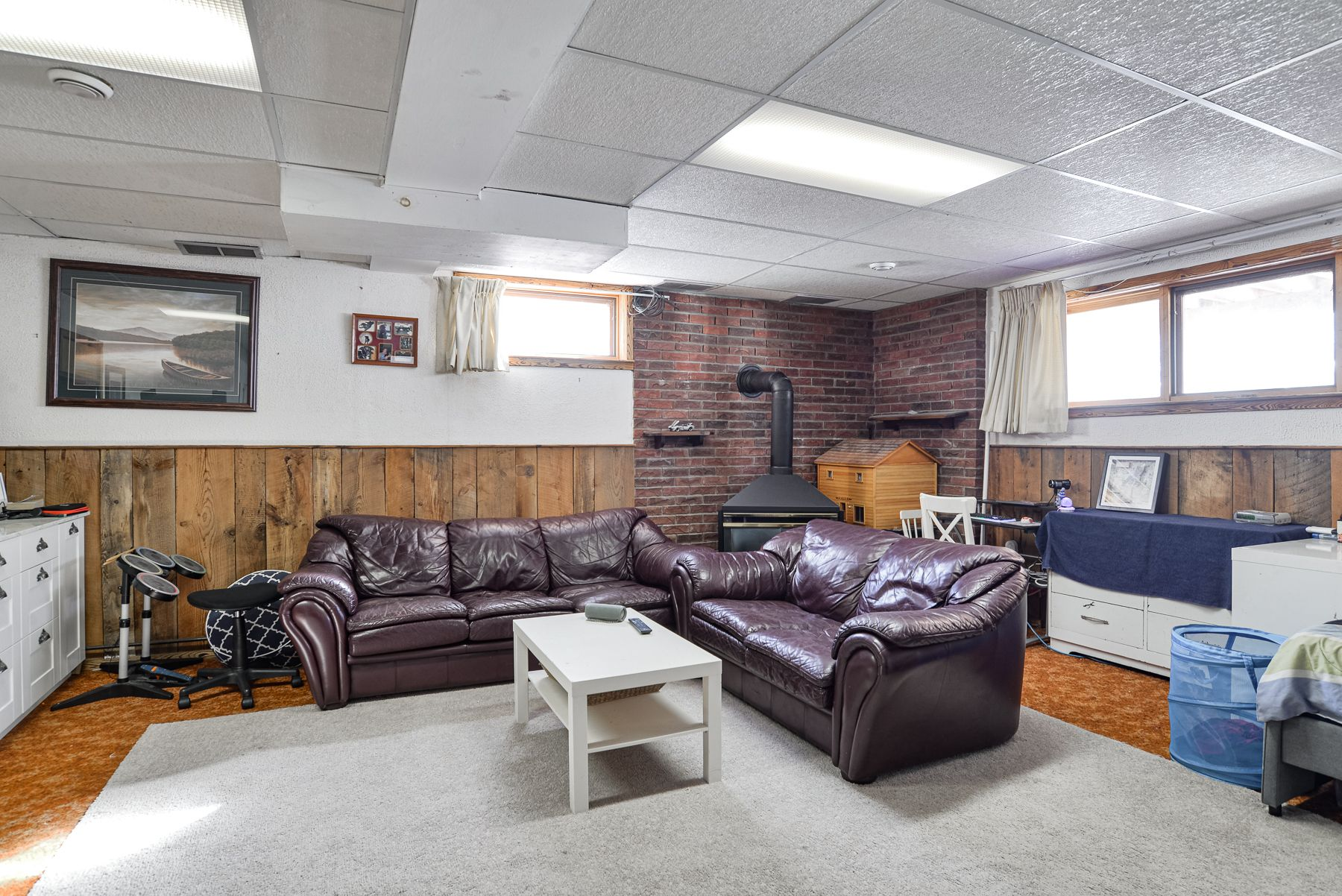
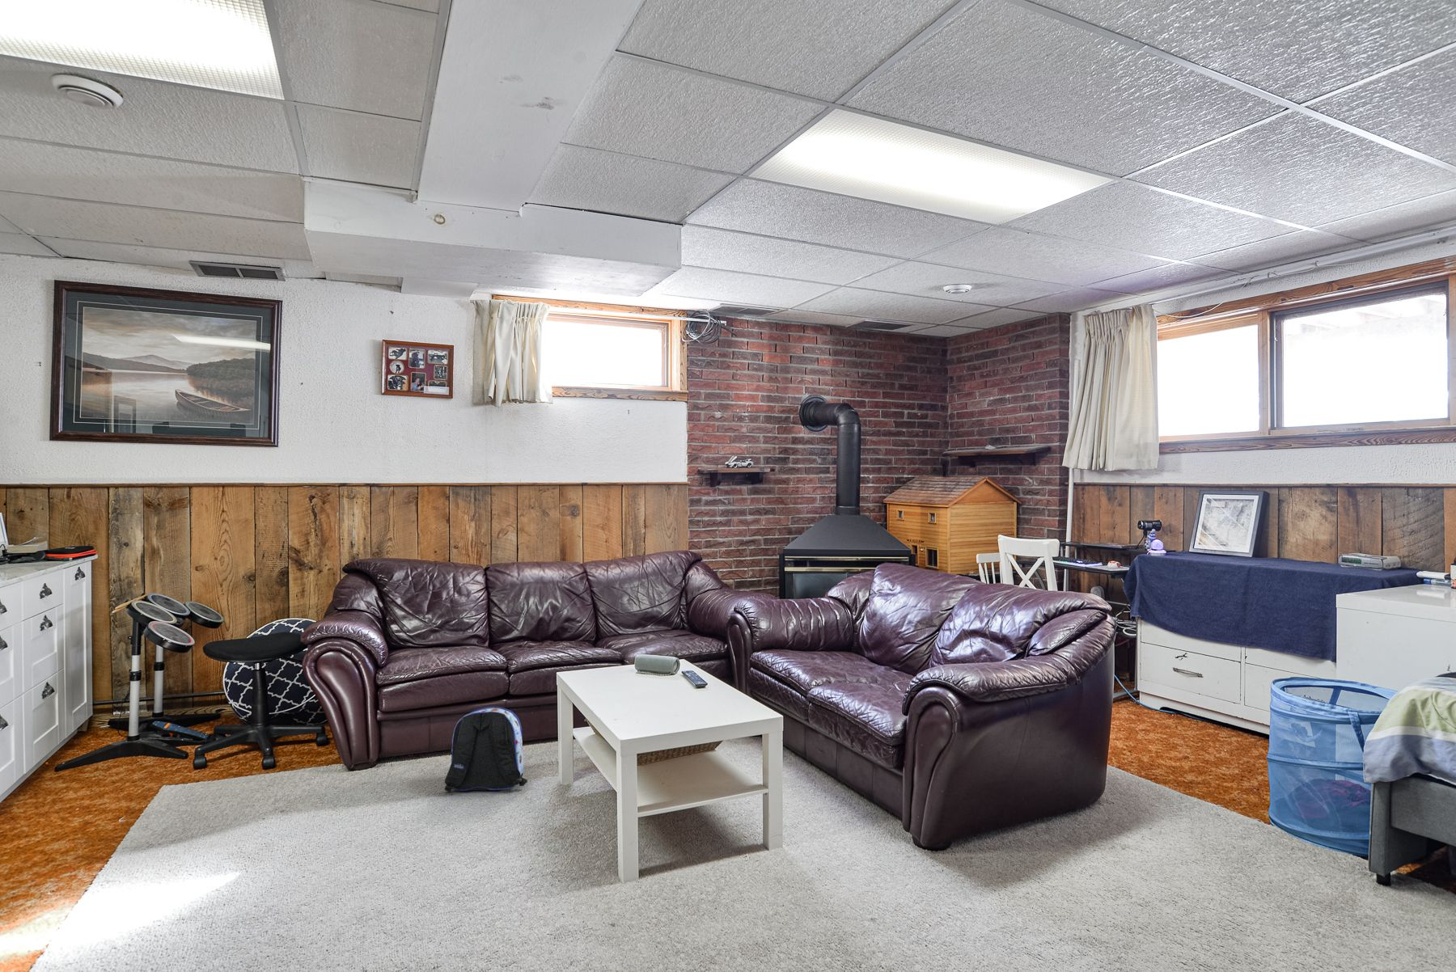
+ backpack [444,706,528,793]
